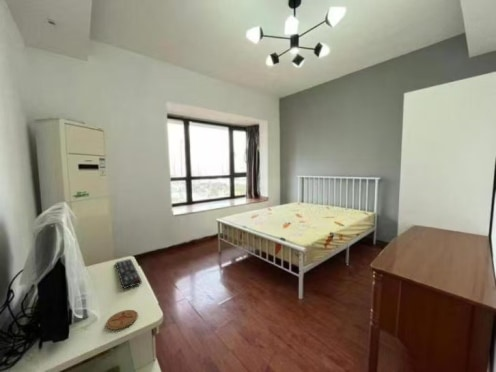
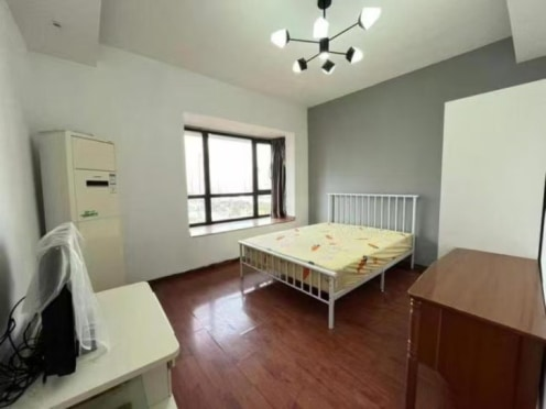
- remote control [115,258,143,290]
- coaster [105,309,139,331]
